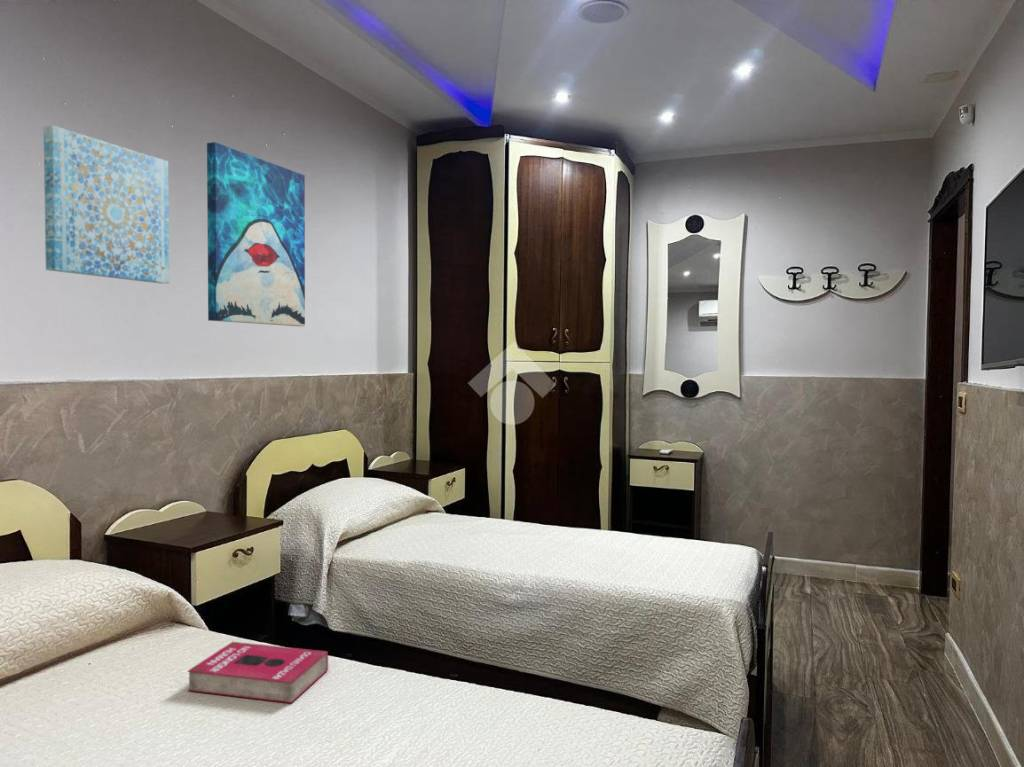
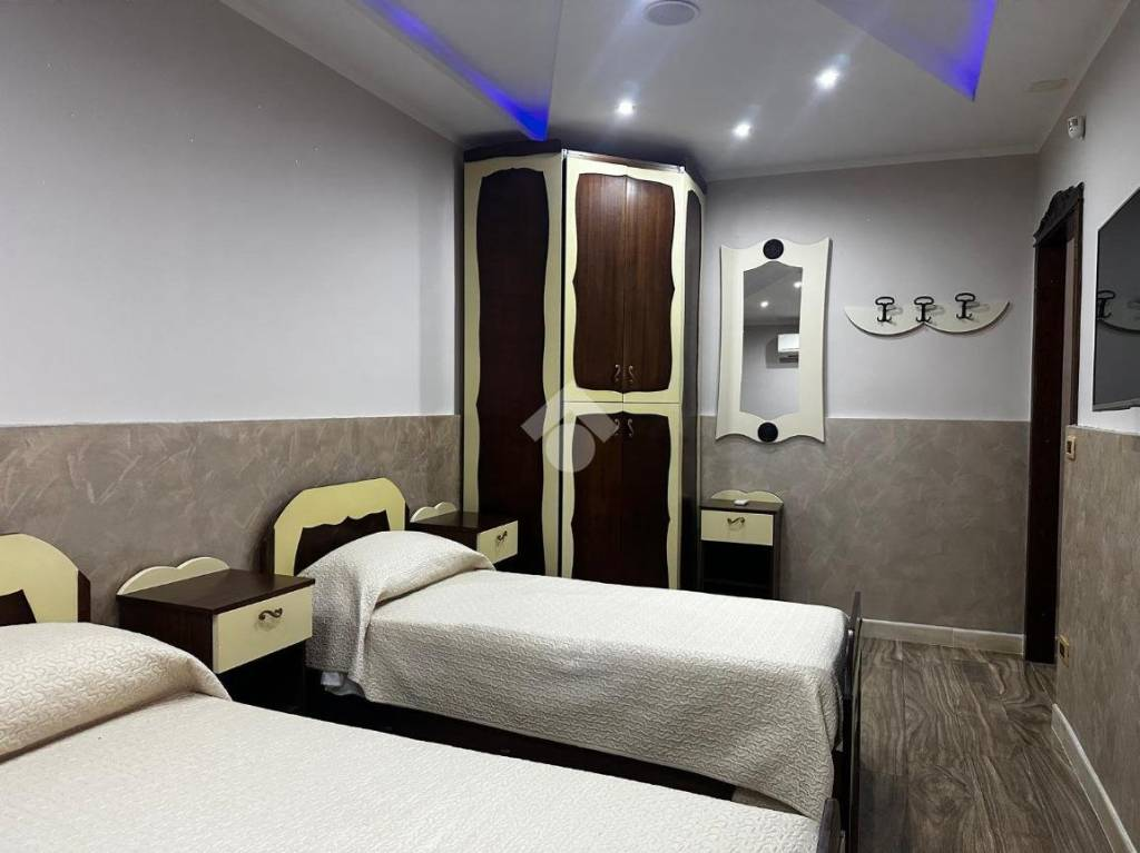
- book [187,641,329,704]
- wall art [43,124,170,285]
- wall art [206,141,306,327]
